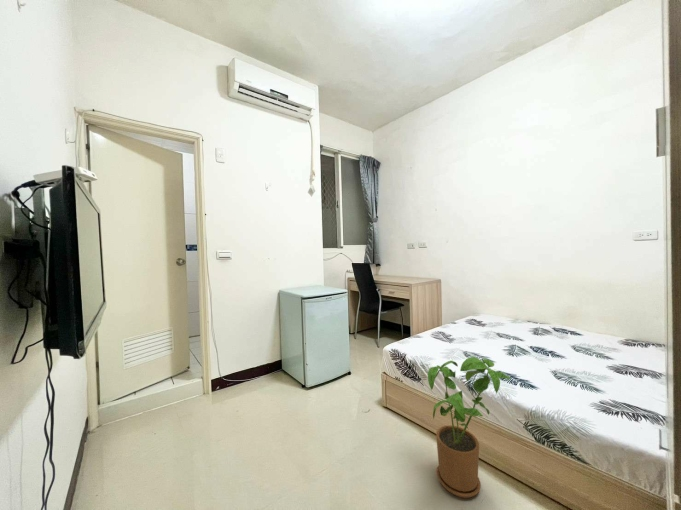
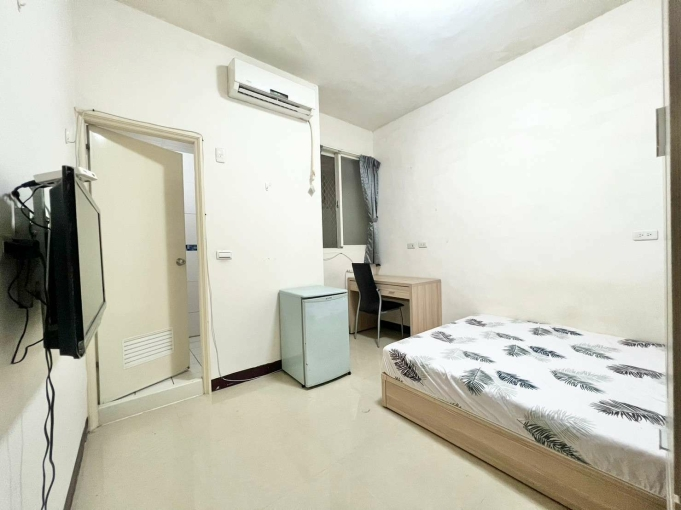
- house plant [427,356,512,499]
